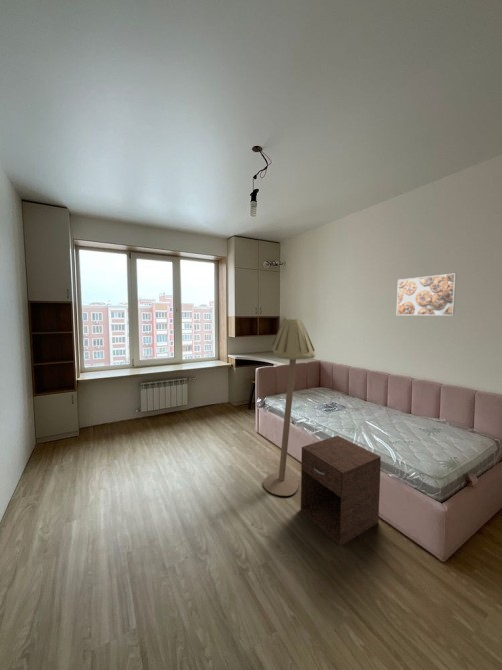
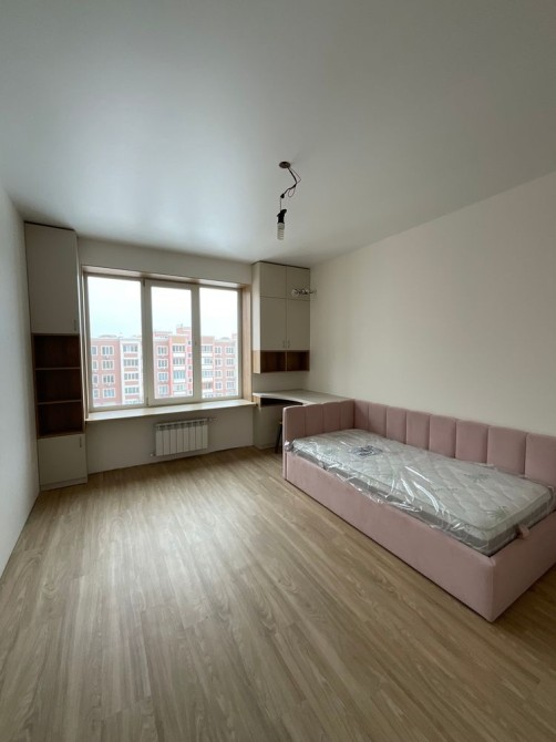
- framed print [396,273,457,316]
- nightstand [300,435,382,547]
- floor lamp [262,316,316,497]
